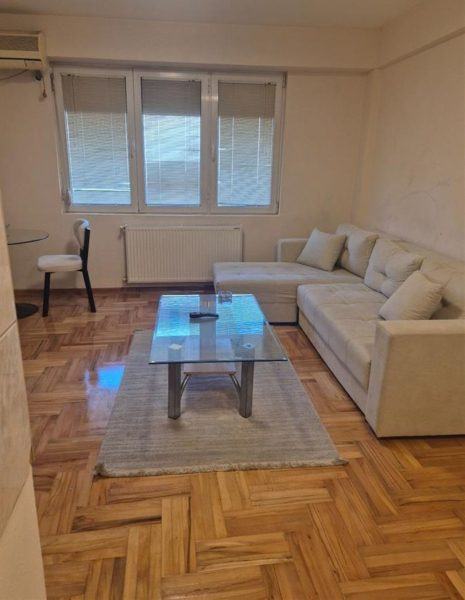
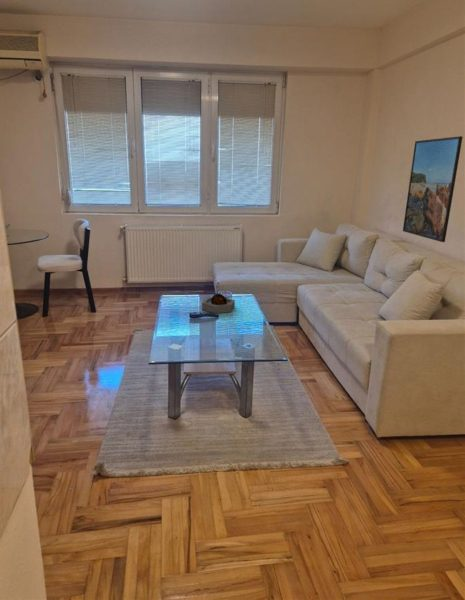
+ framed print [402,135,464,243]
+ decorative bowl [201,292,236,314]
